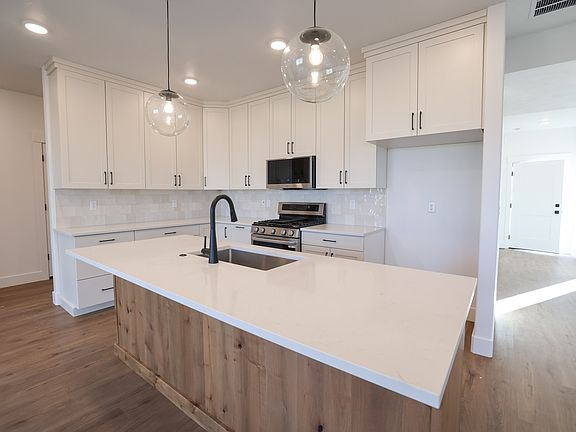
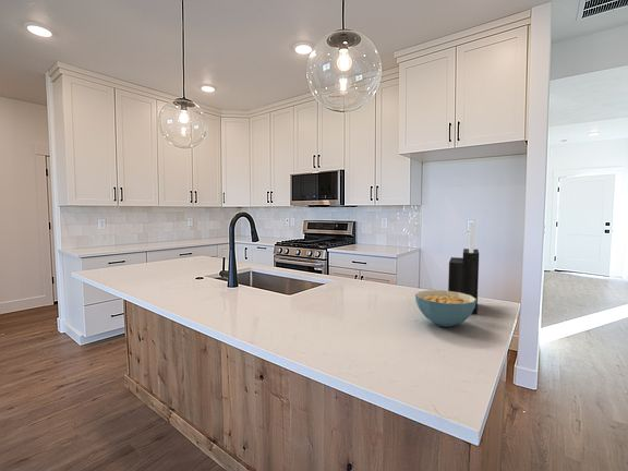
+ cereal bowl [414,289,476,328]
+ knife block [447,220,480,315]
